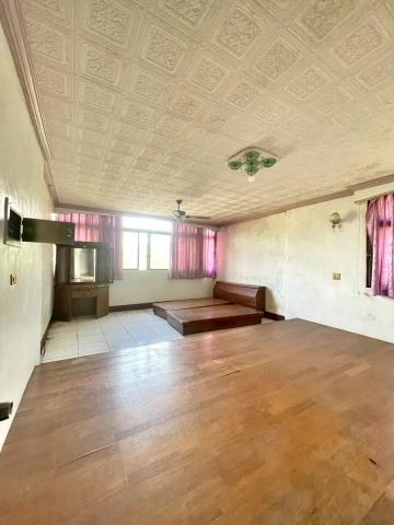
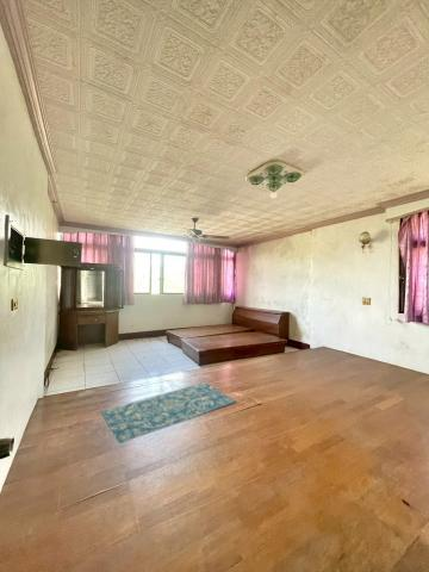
+ rug [100,381,237,444]
